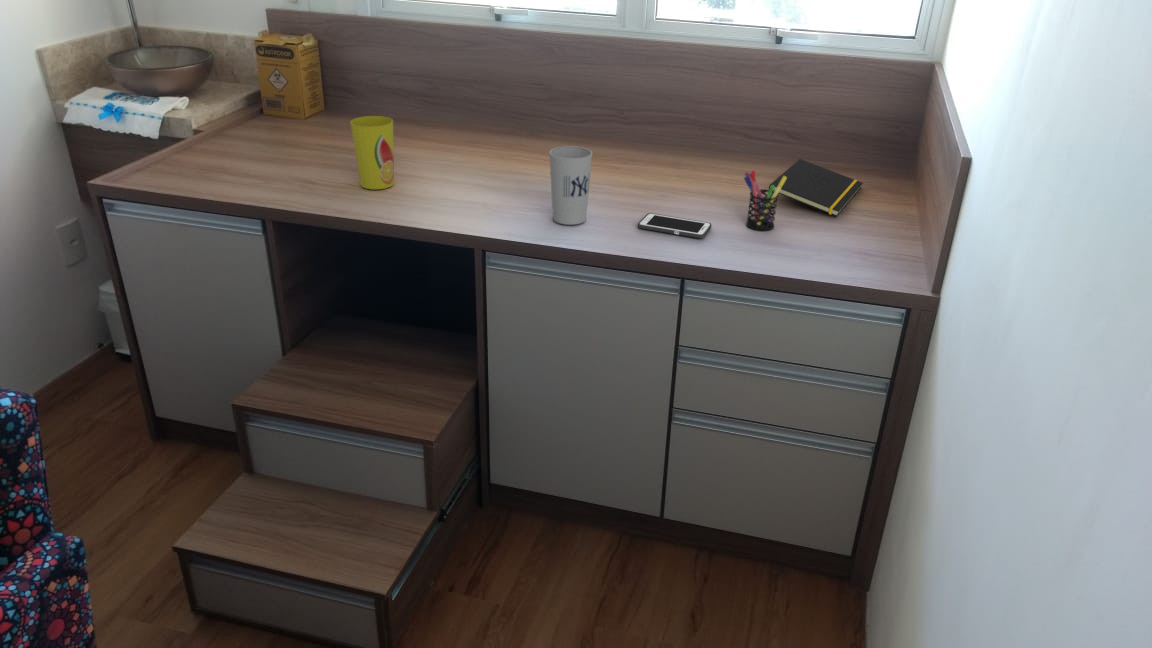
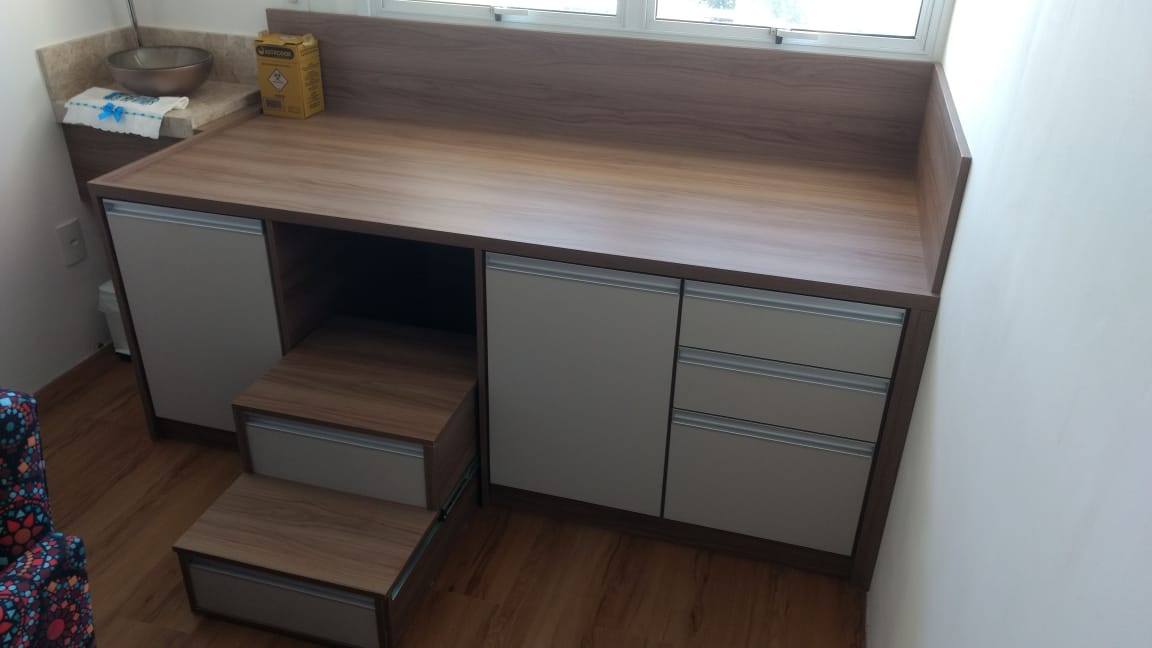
- cup [548,145,593,226]
- cell phone [637,212,712,239]
- cup [349,115,395,190]
- pen holder [743,169,787,231]
- notepad [768,158,864,217]
